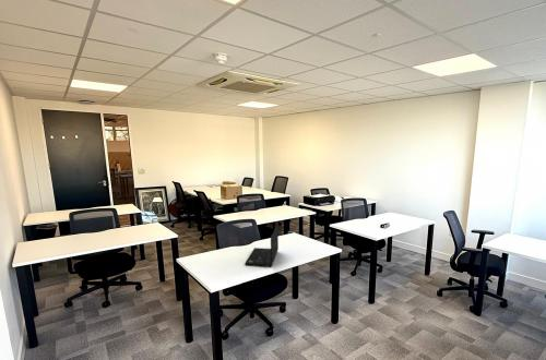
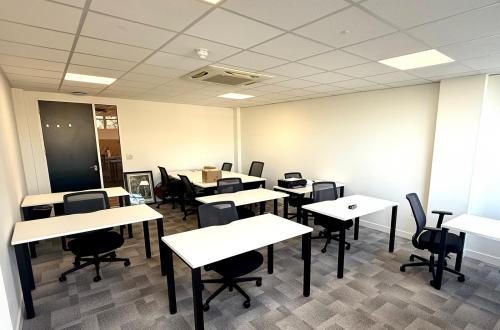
- laptop [244,225,280,268]
